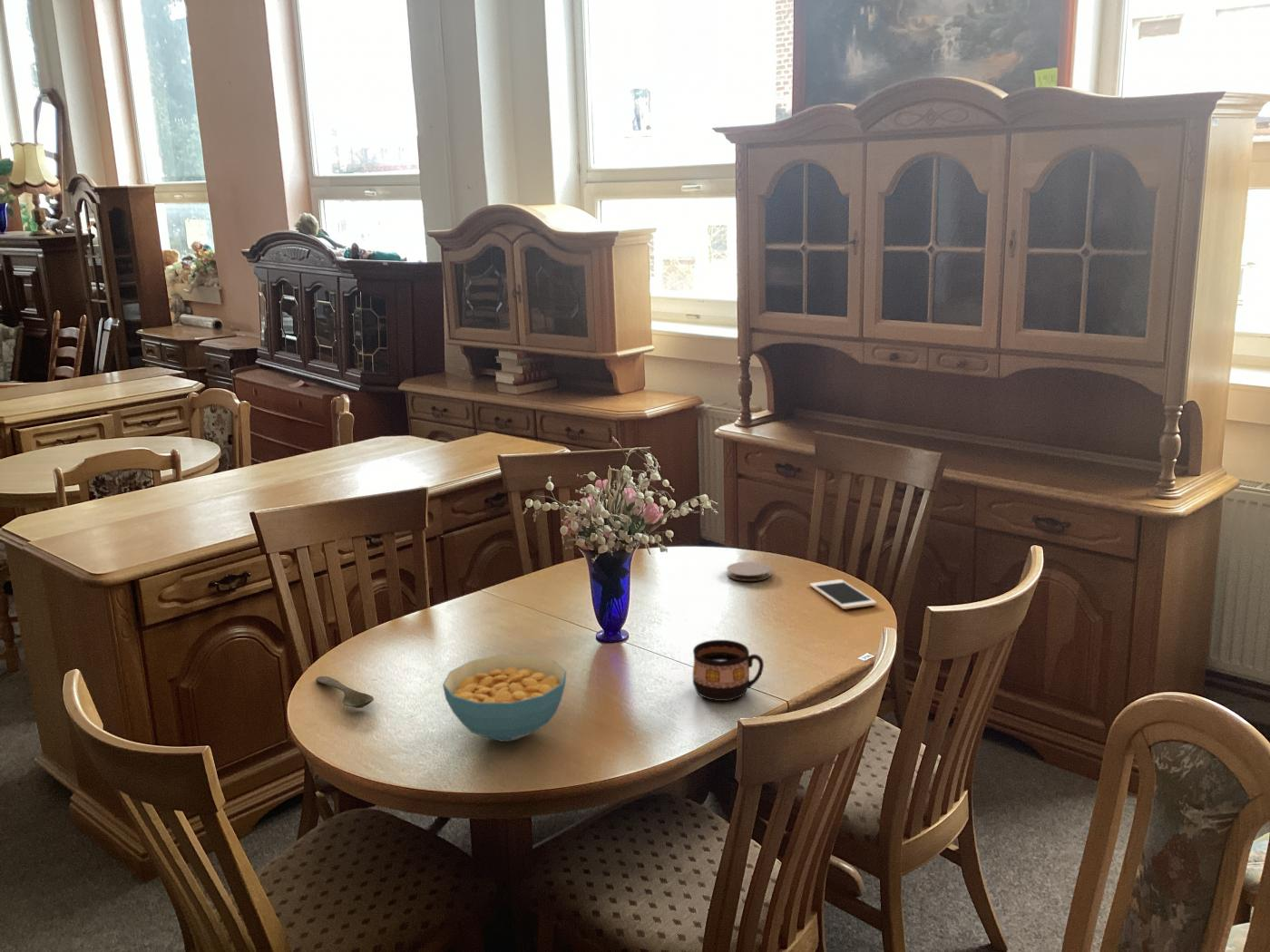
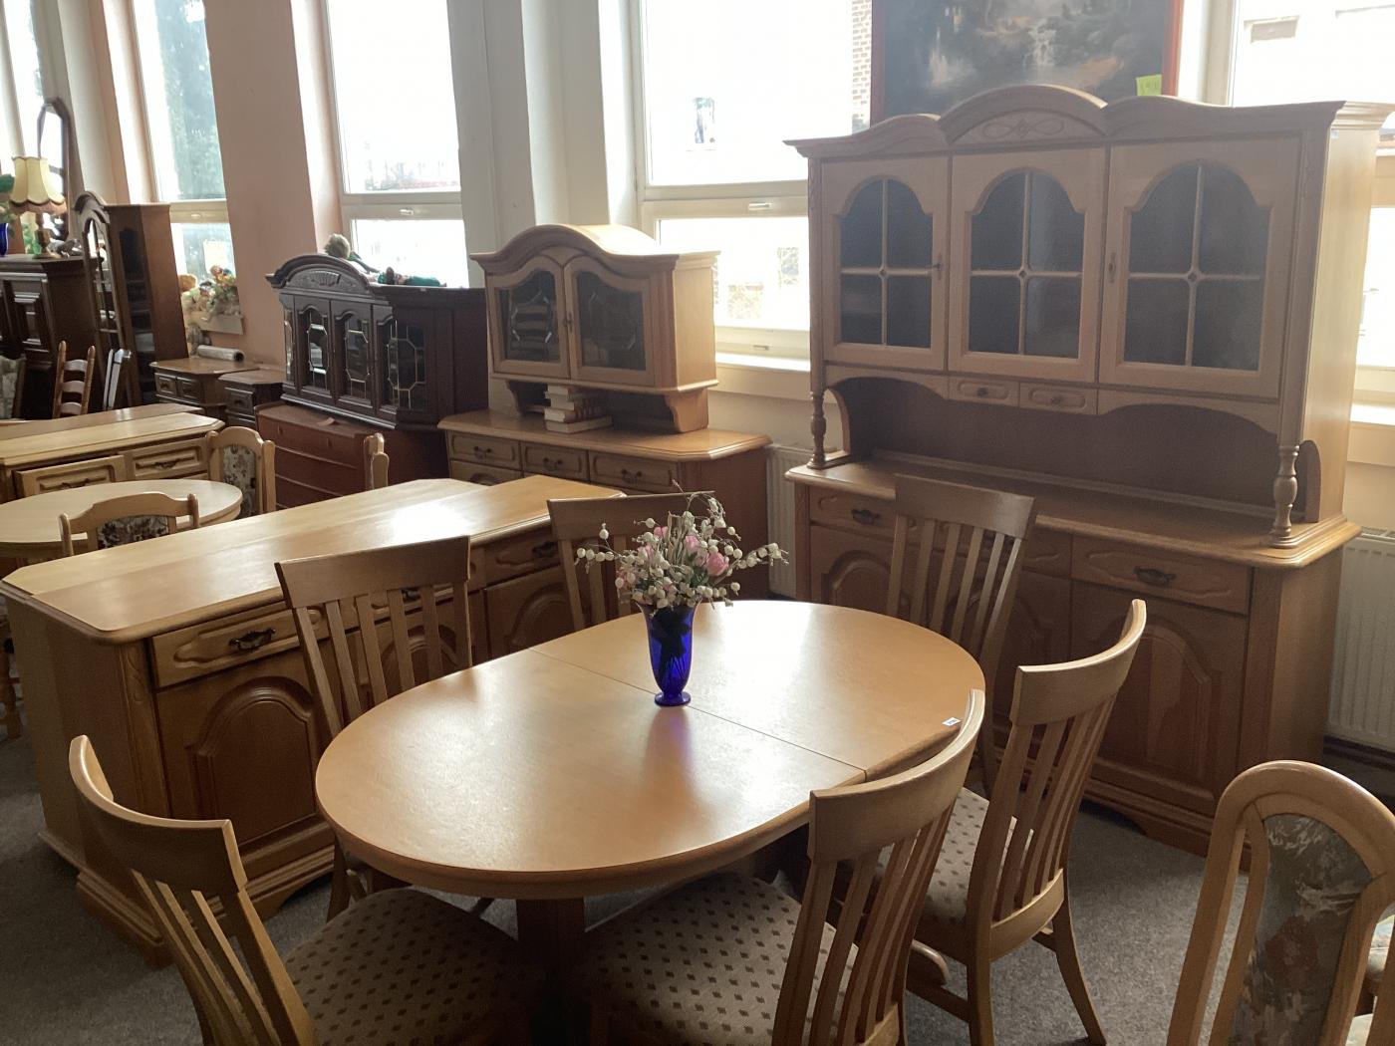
- cereal bowl [442,654,567,742]
- coaster [726,561,772,582]
- cup [692,639,765,702]
- cell phone [809,578,877,610]
- spoon [315,675,375,709]
